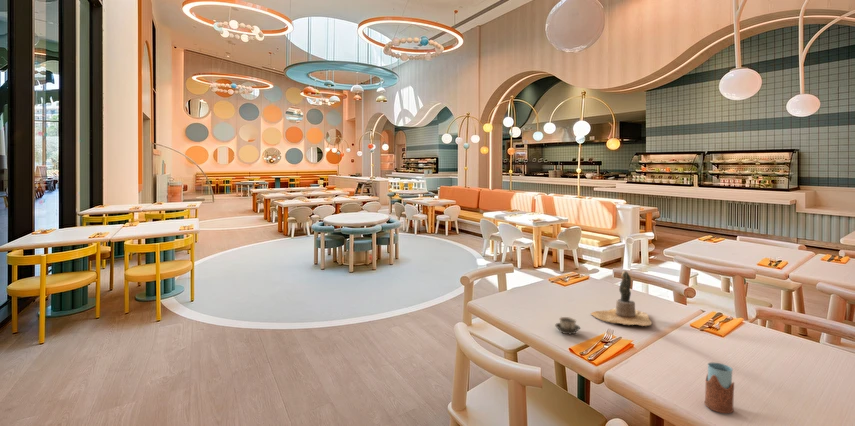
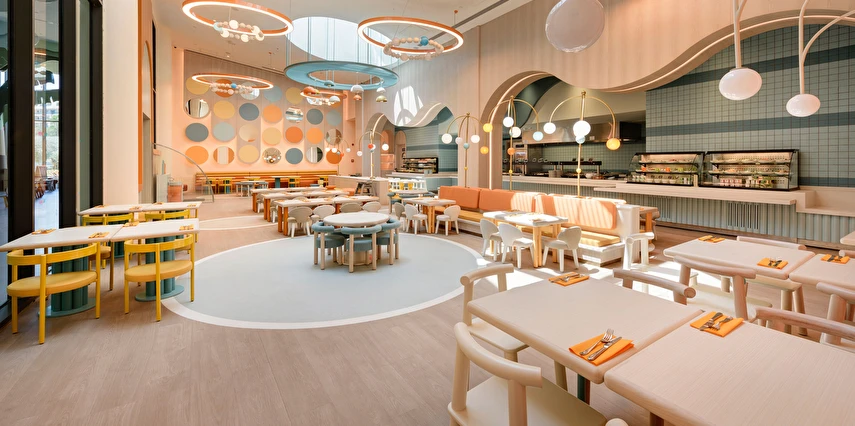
- potted cactus [590,270,652,327]
- cup [554,316,581,335]
- drinking glass [703,361,735,414]
